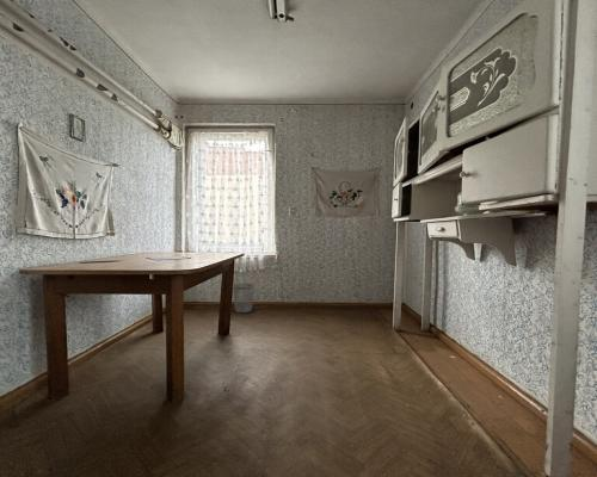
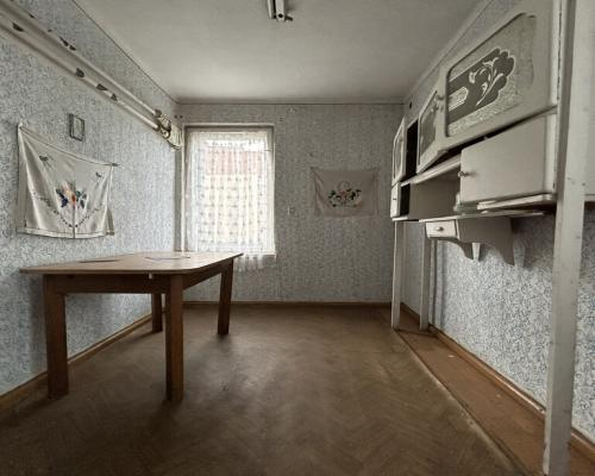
- wastebasket [232,281,256,314]
